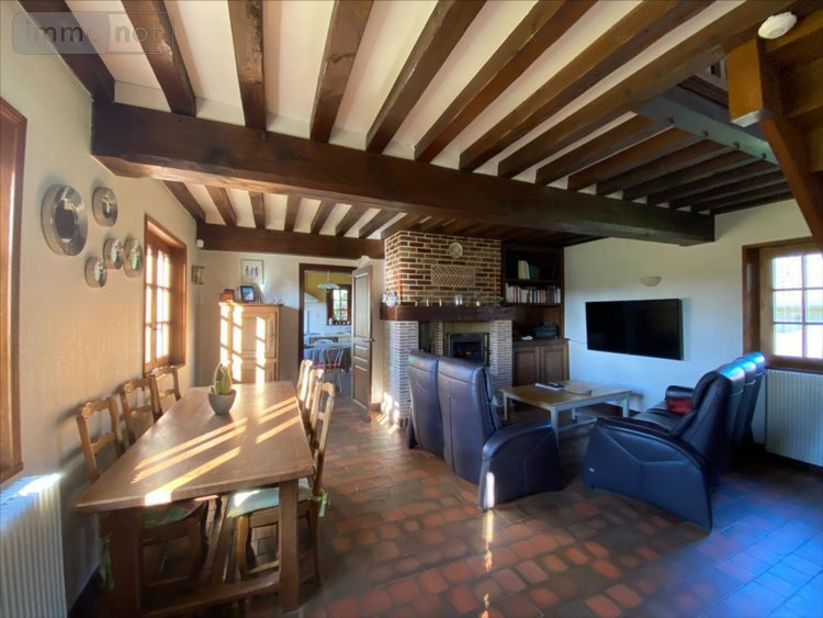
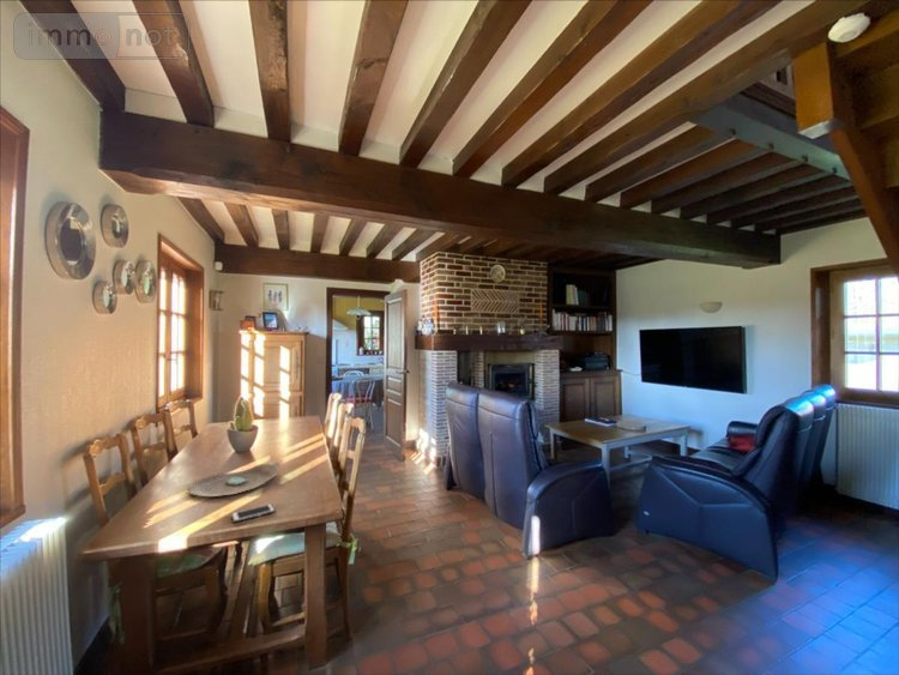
+ cell phone [230,502,276,524]
+ decorative bowl [186,459,280,498]
